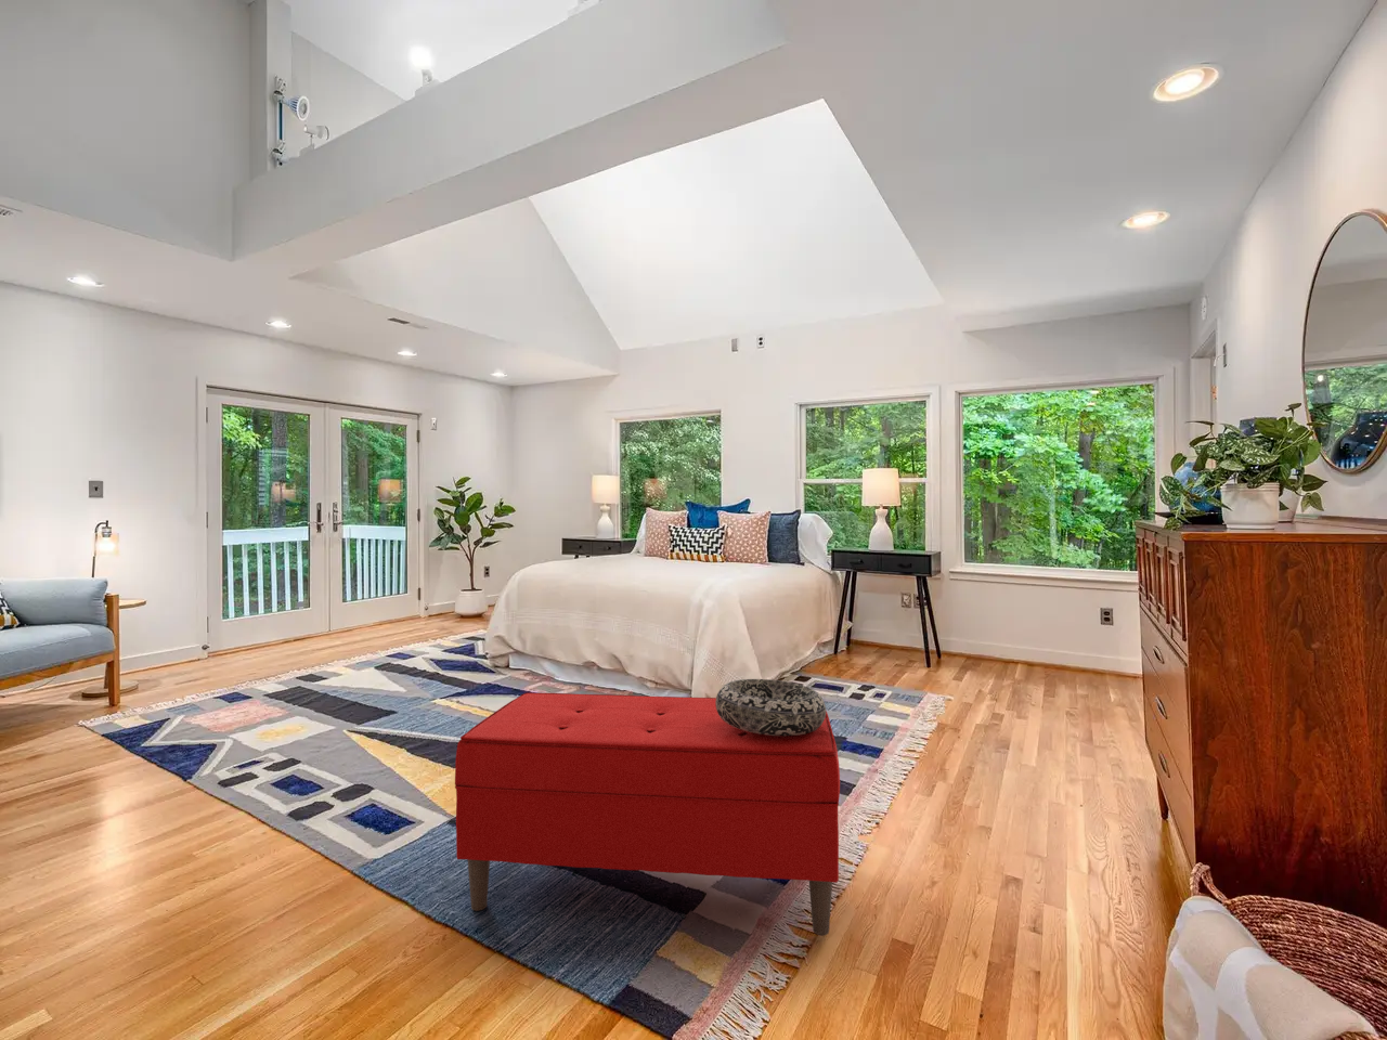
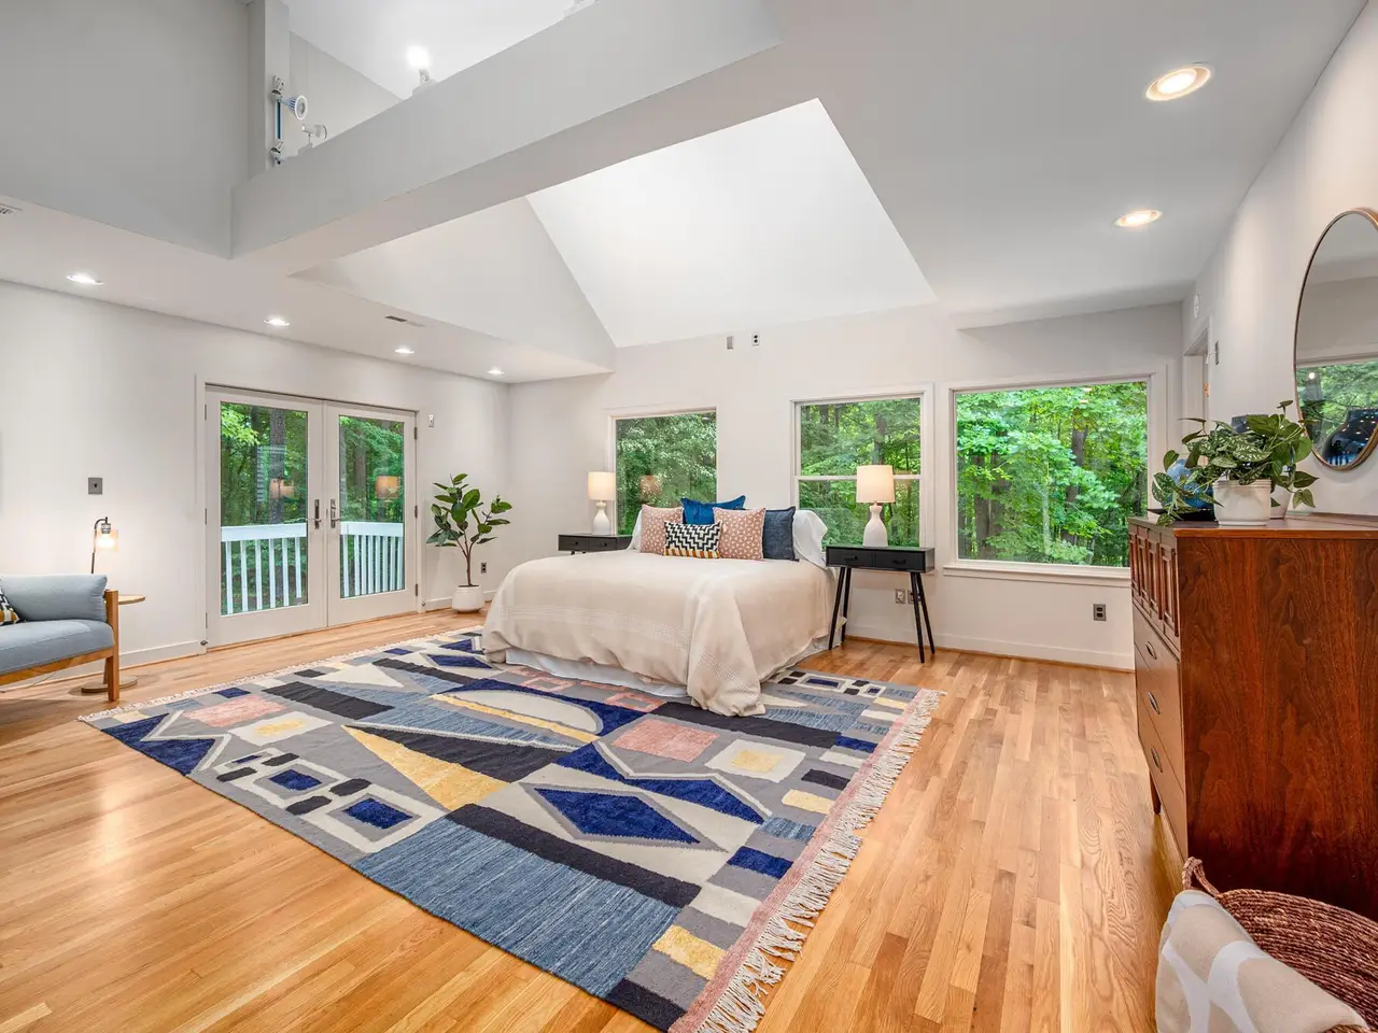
- decorative bowl [715,678,827,735]
- bench [454,692,841,937]
